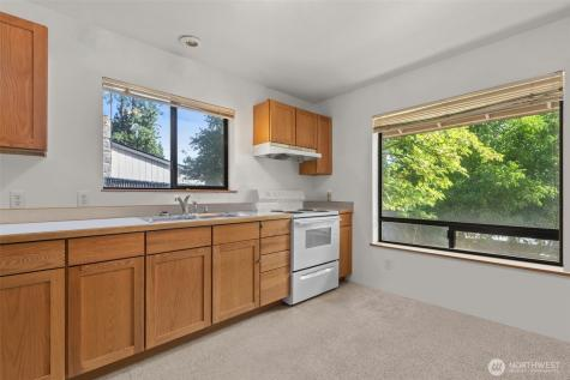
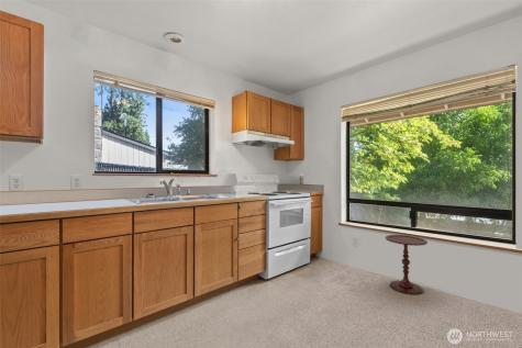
+ side table [385,234,429,295]
